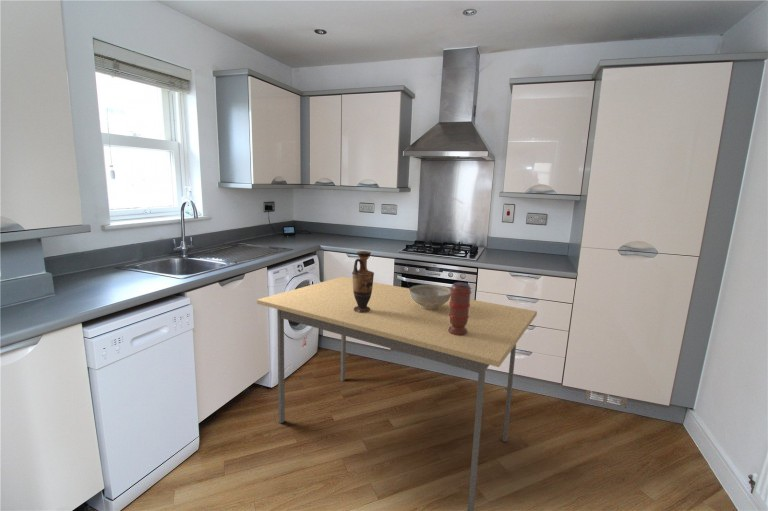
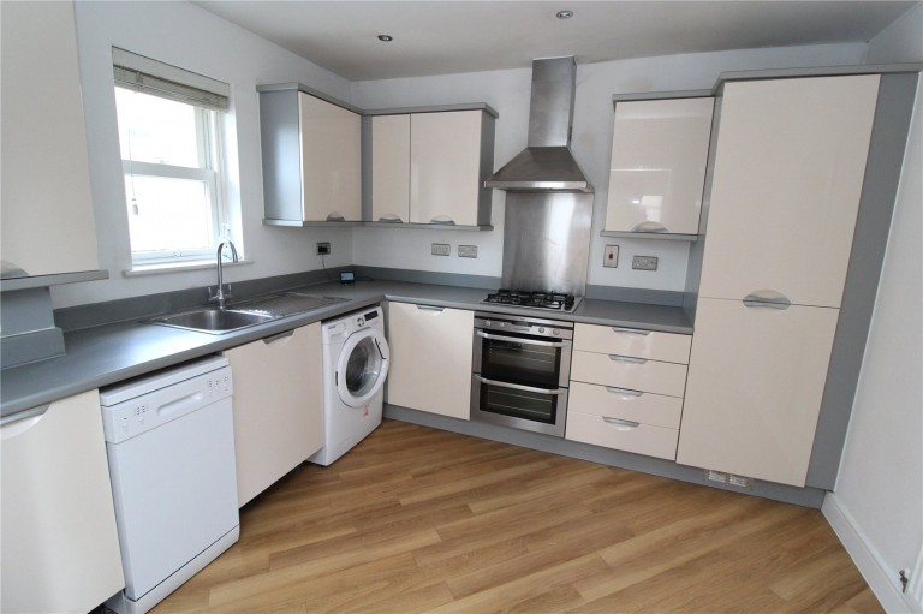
- vase [351,250,375,313]
- decorative bowl [409,284,451,310]
- dining table [256,276,538,511]
- spice grinder [448,281,473,335]
